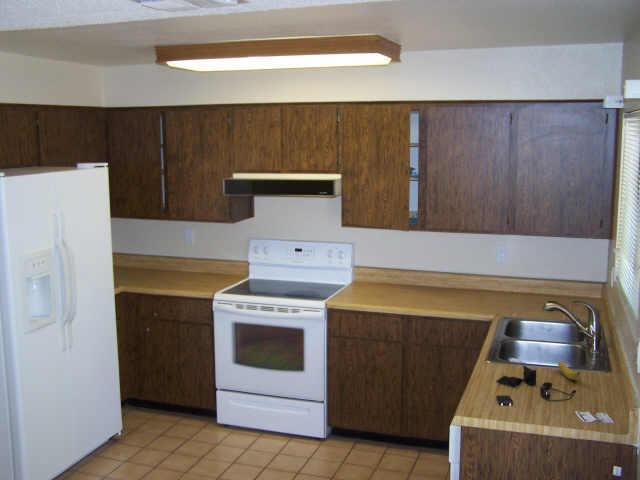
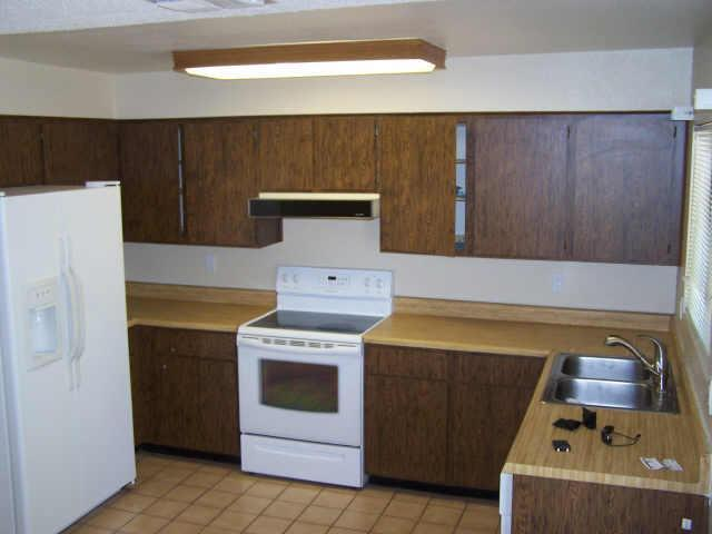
- banana [557,361,581,381]
